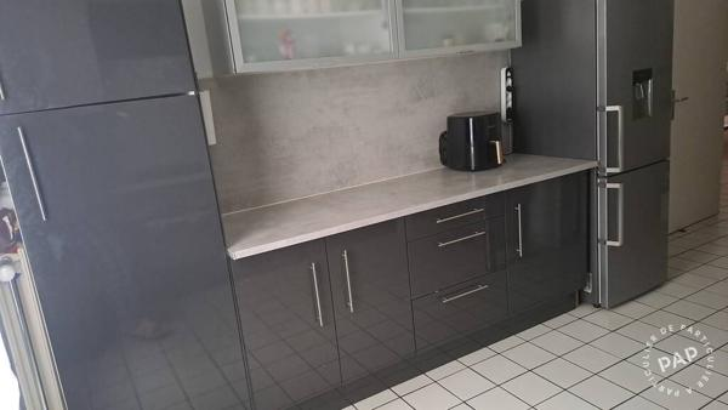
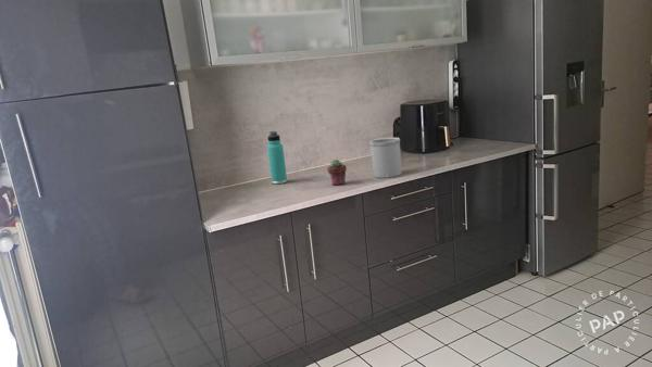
+ thermos bottle [266,130,288,185]
+ utensil holder [368,137,403,179]
+ potted succulent [326,159,348,186]
